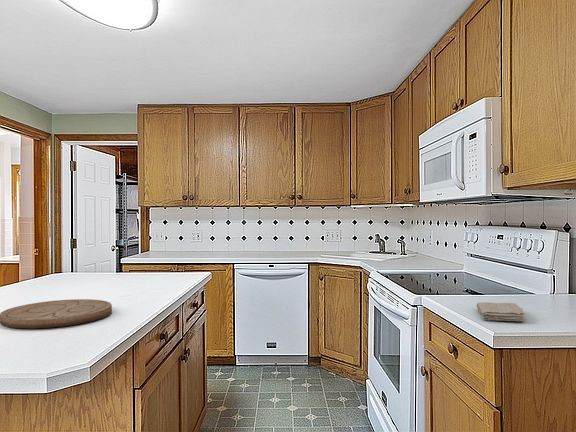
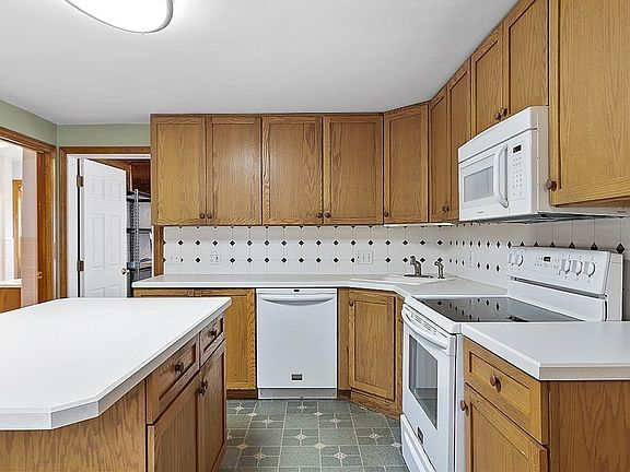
- cutting board [0,298,113,329]
- washcloth [476,301,525,322]
